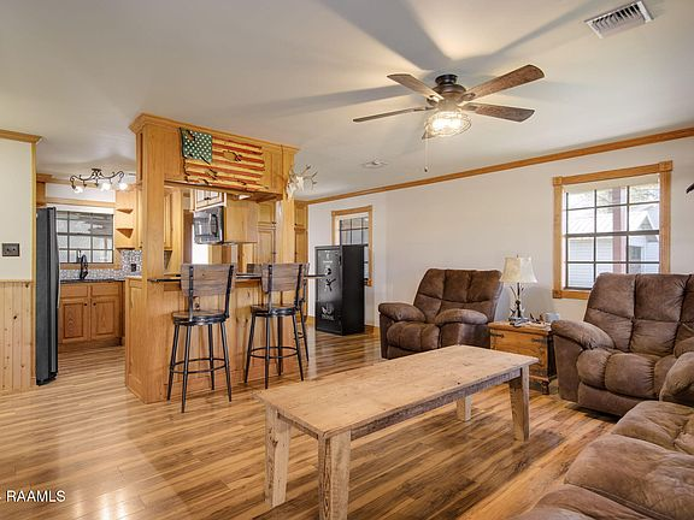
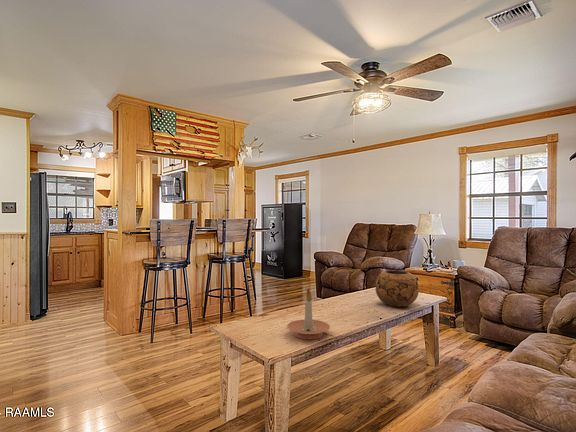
+ candle holder [286,287,331,340]
+ decorative bowl [374,269,419,308]
